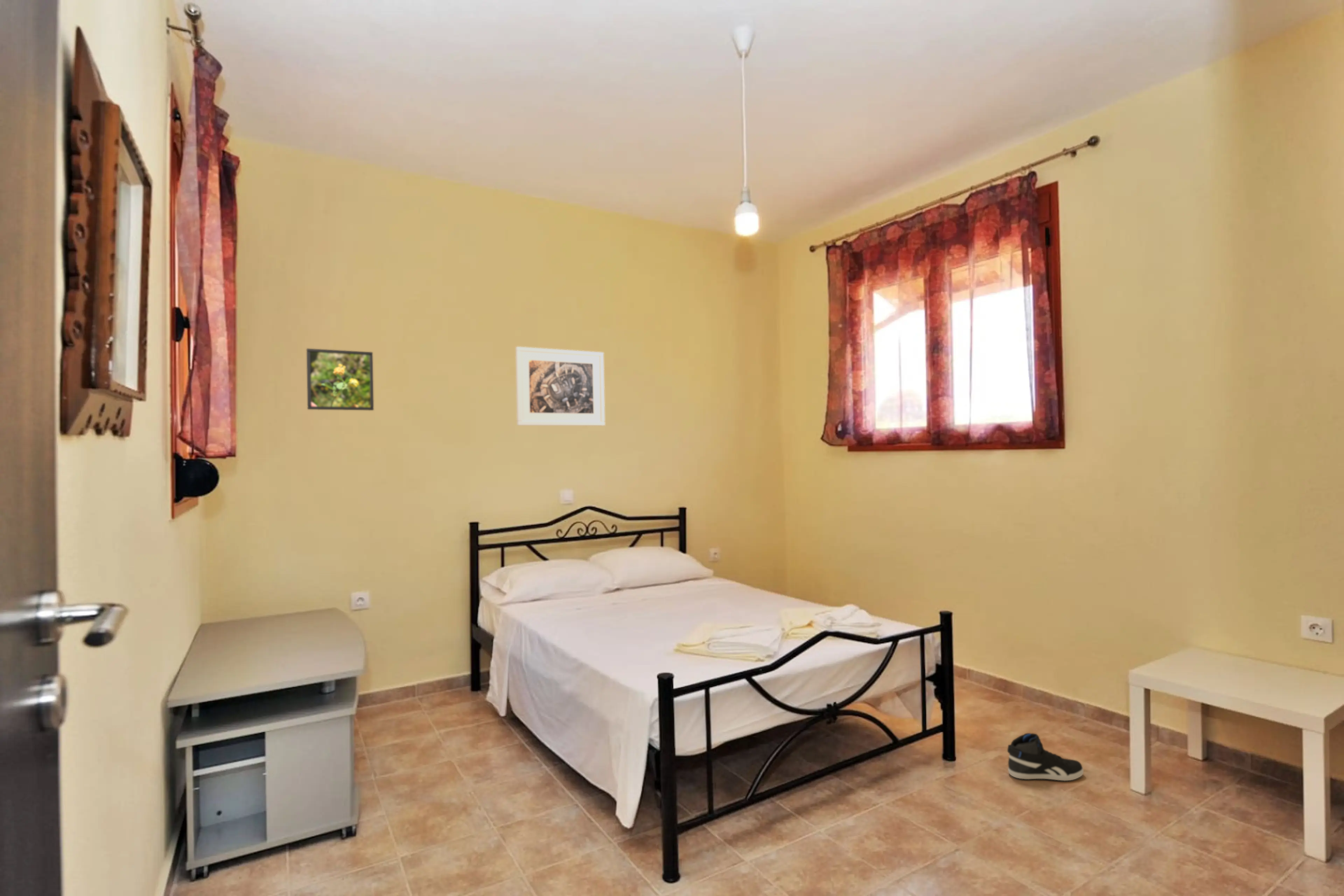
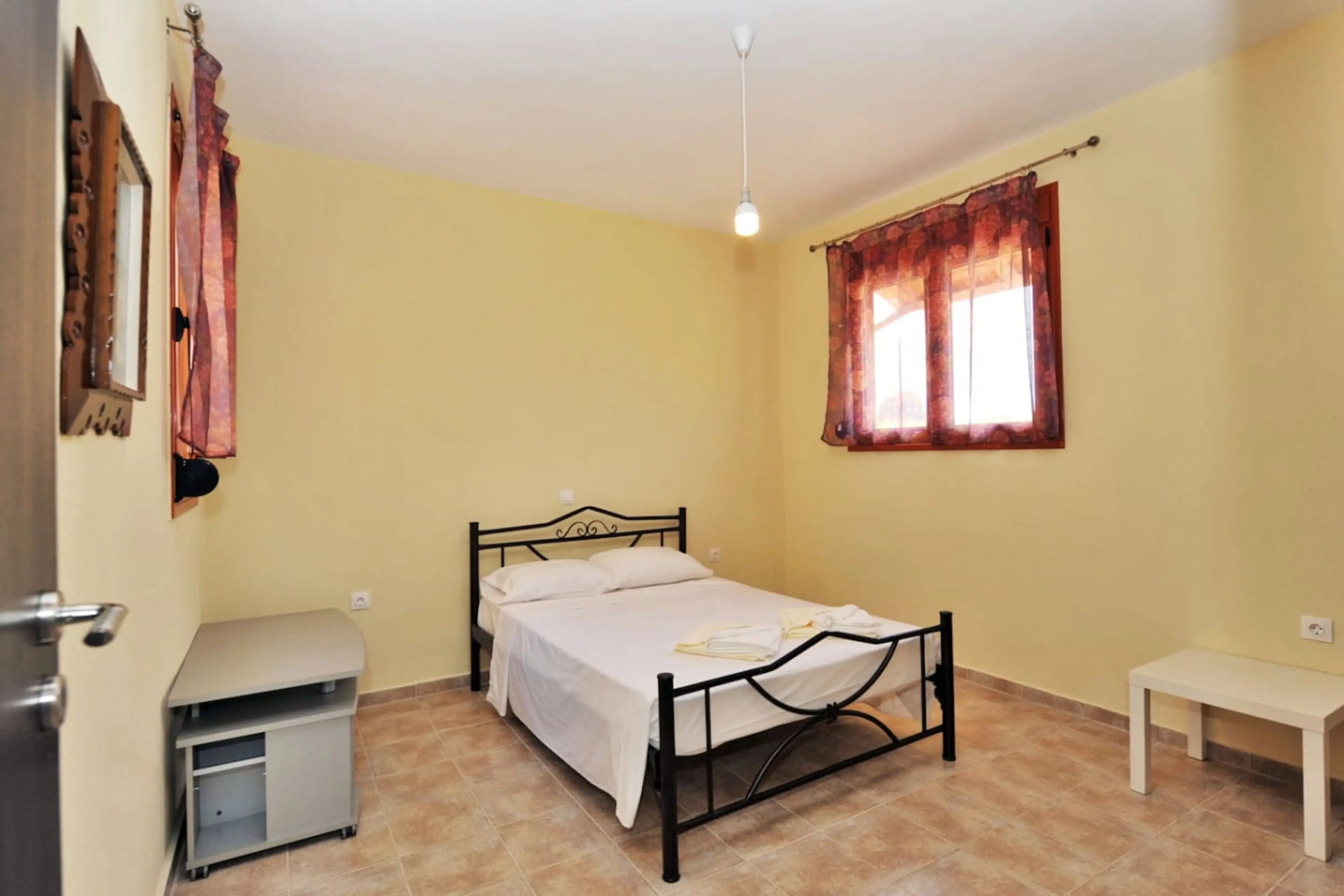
- sneaker [1007,733,1084,781]
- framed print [515,346,605,426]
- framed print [306,348,374,411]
